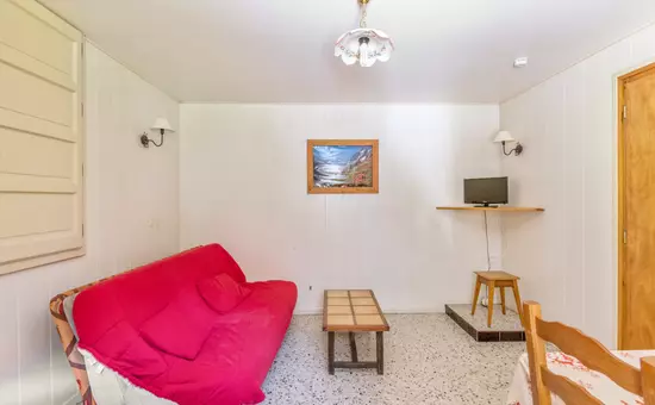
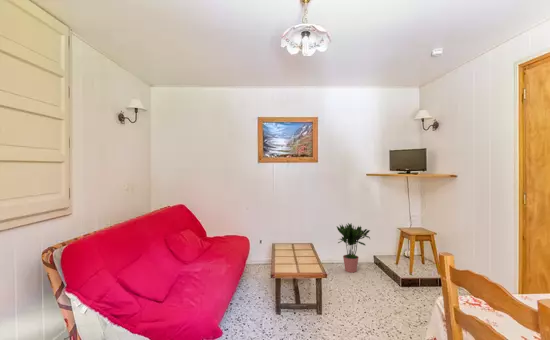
+ potted plant [336,222,371,274]
